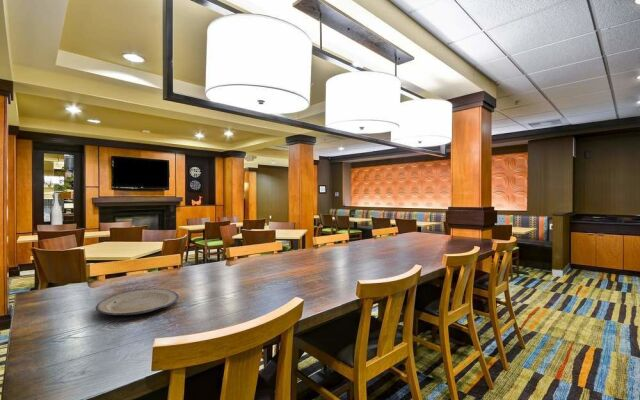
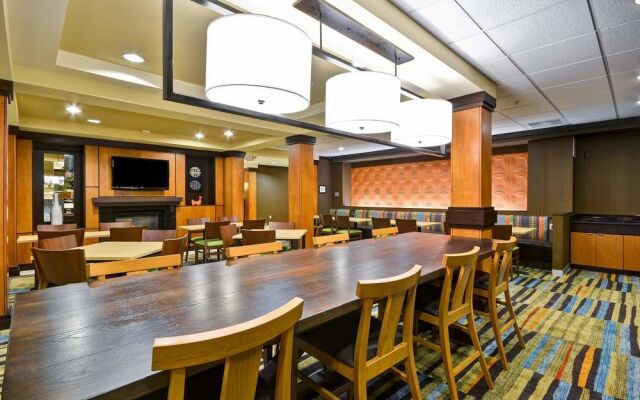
- plate [95,288,180,316]
